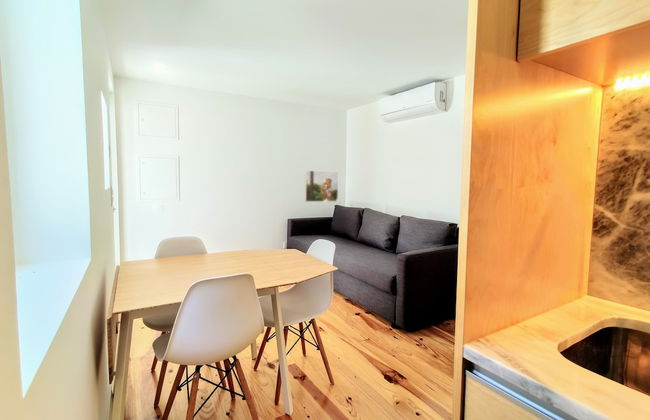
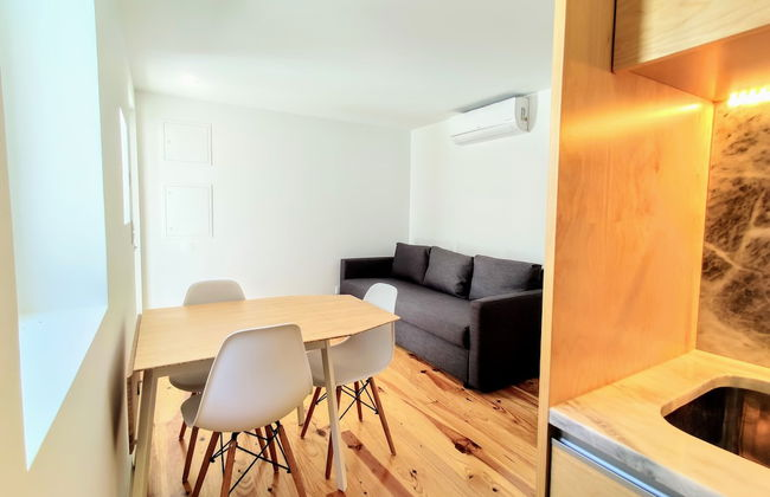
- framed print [304,169,339,203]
